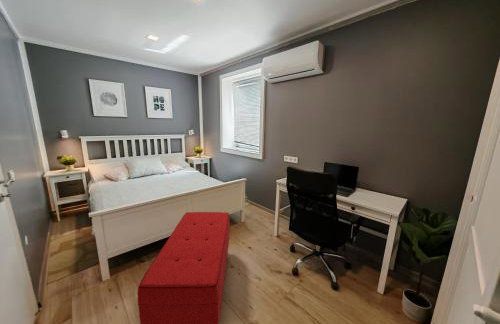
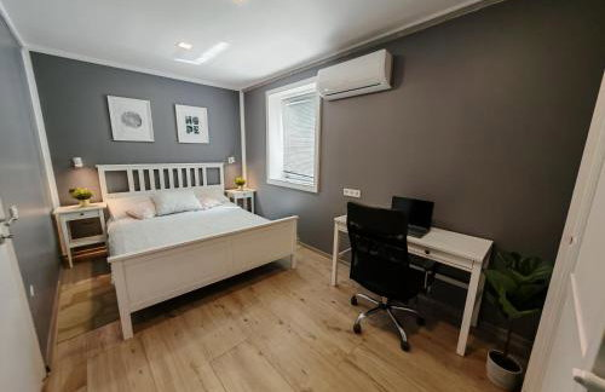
- bench [137,211,231,324]
